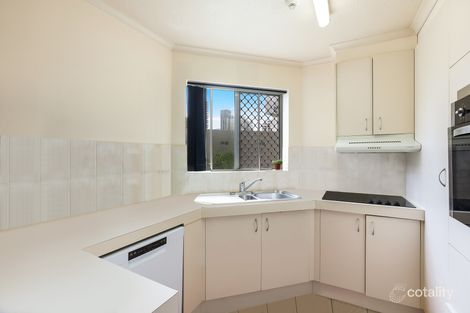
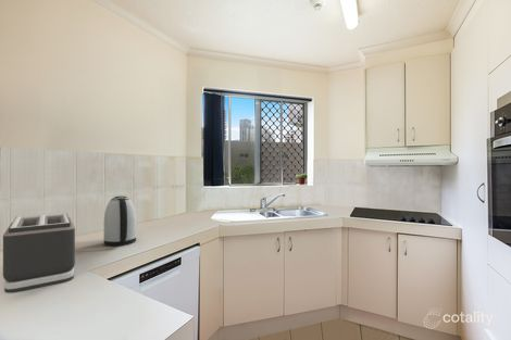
+ kettle [102,194,137,247]
+ toaster [2,212,76,294]
